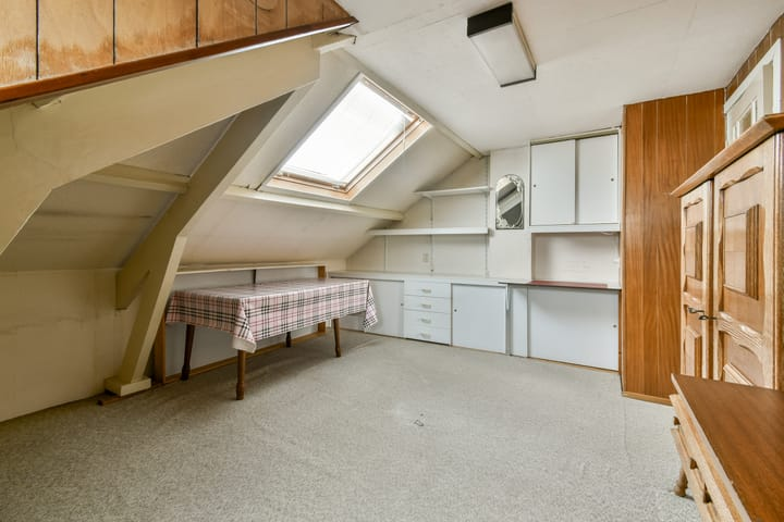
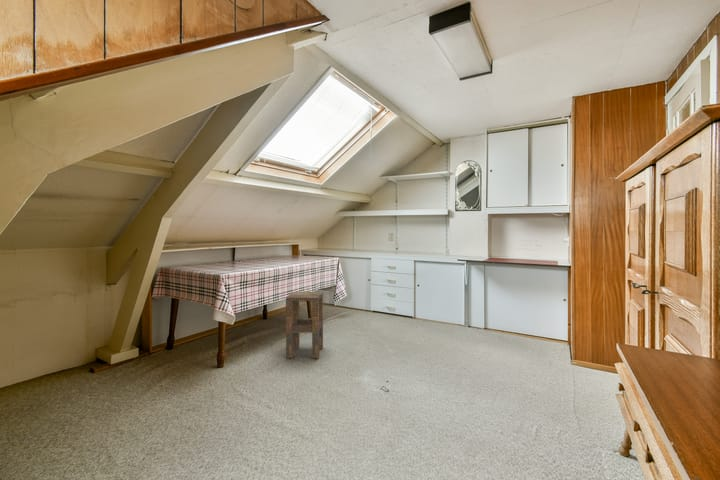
+ side table [285,291,324,359]
